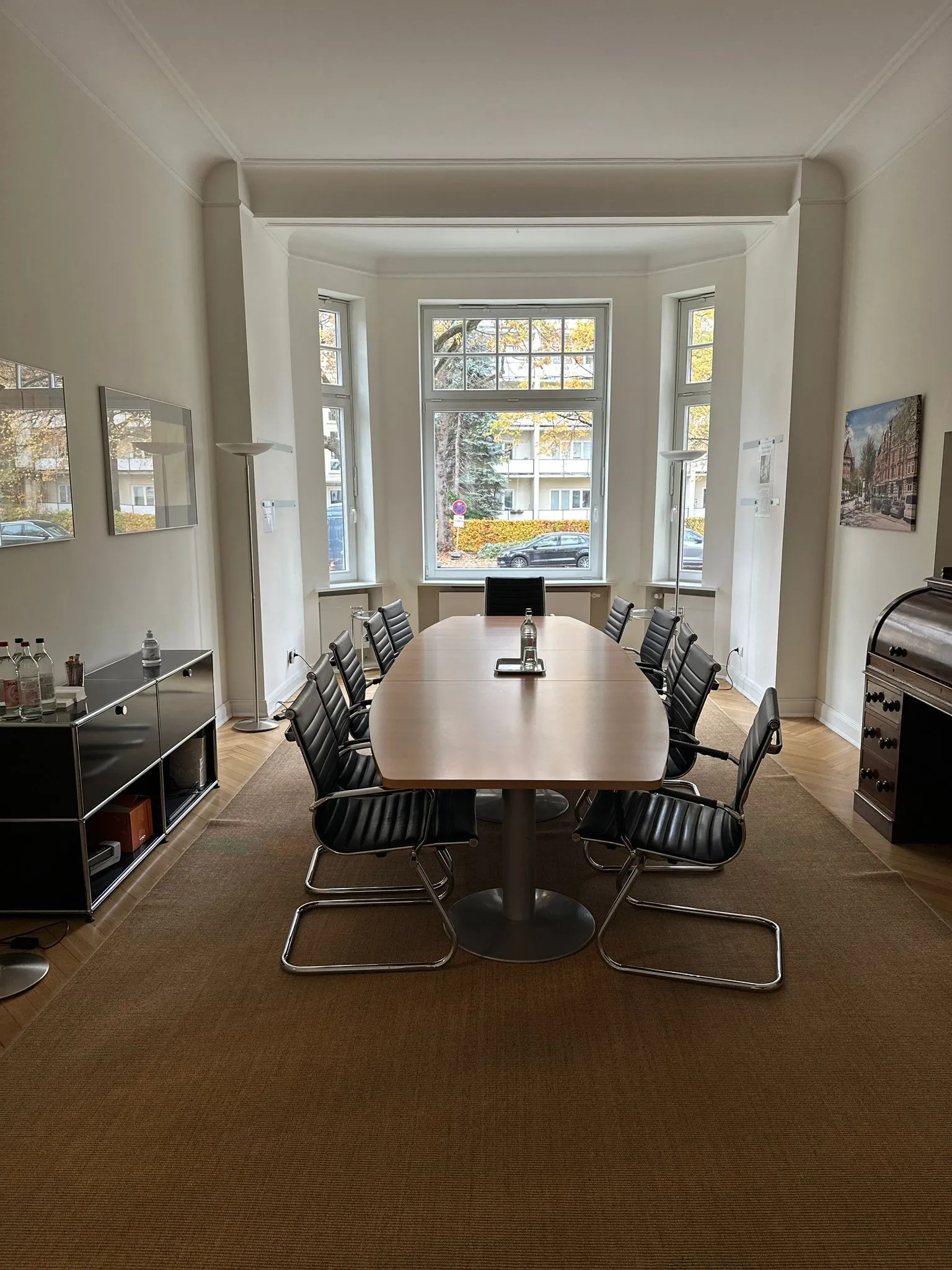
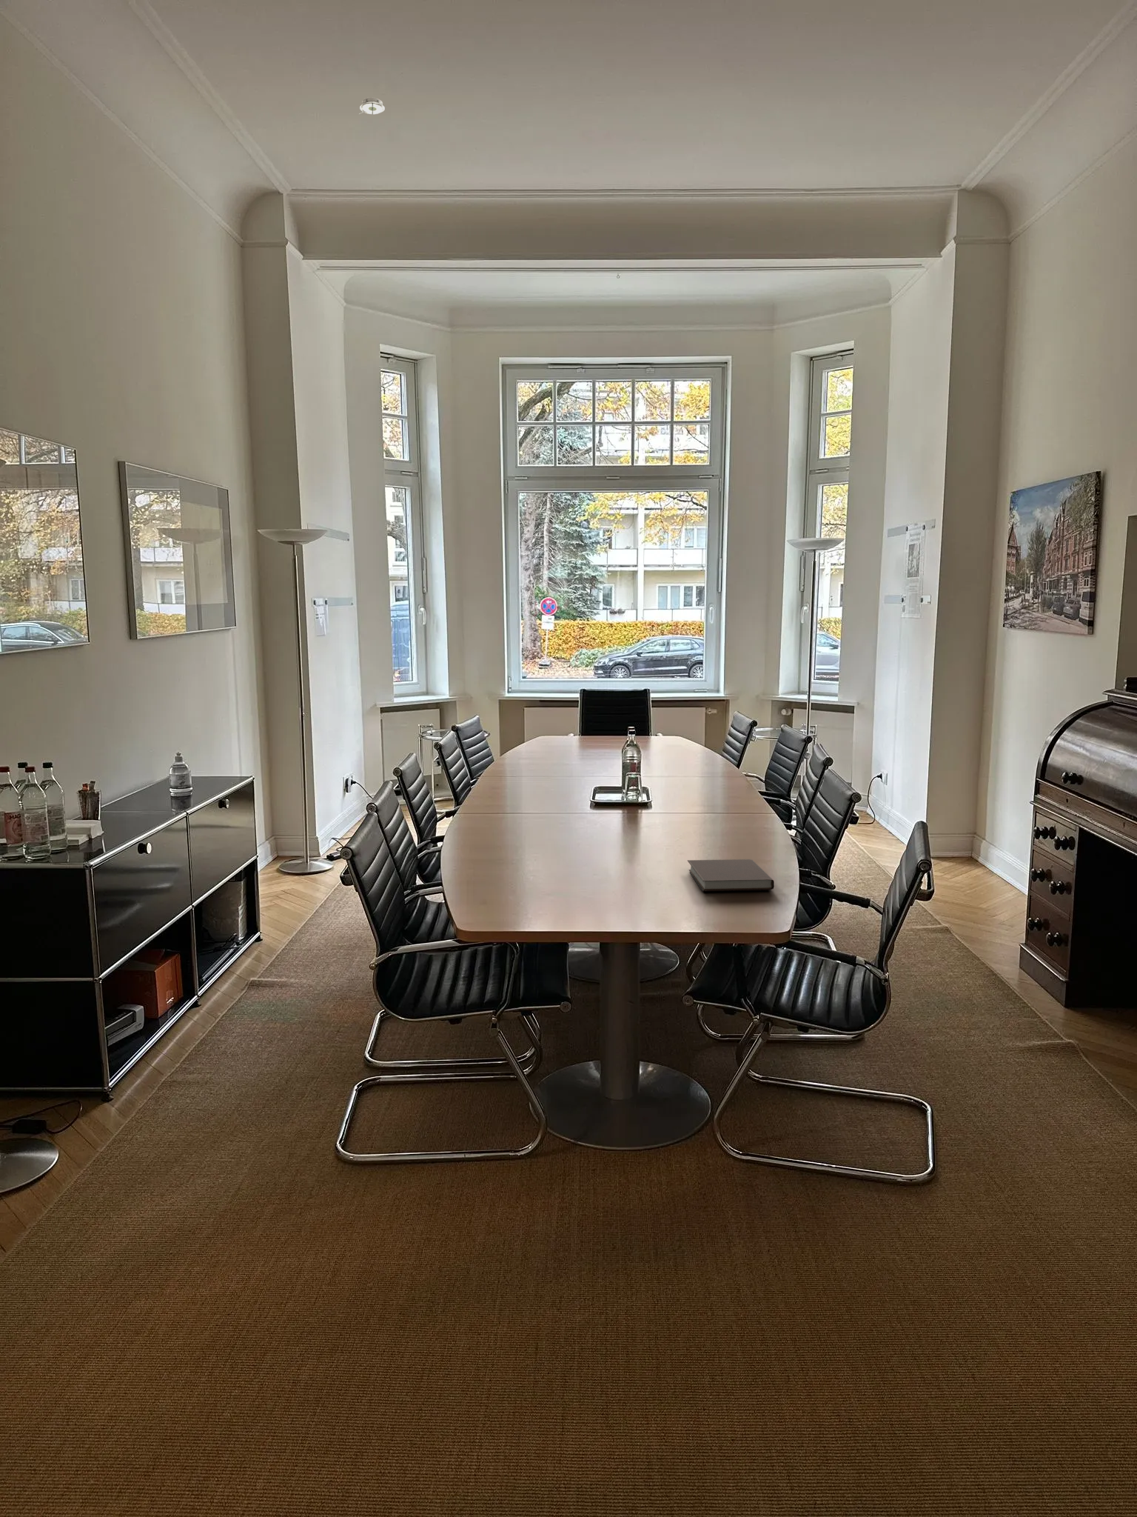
+ smoke detector [358,97,386,115]
+ notebook [687,859,775,892]
